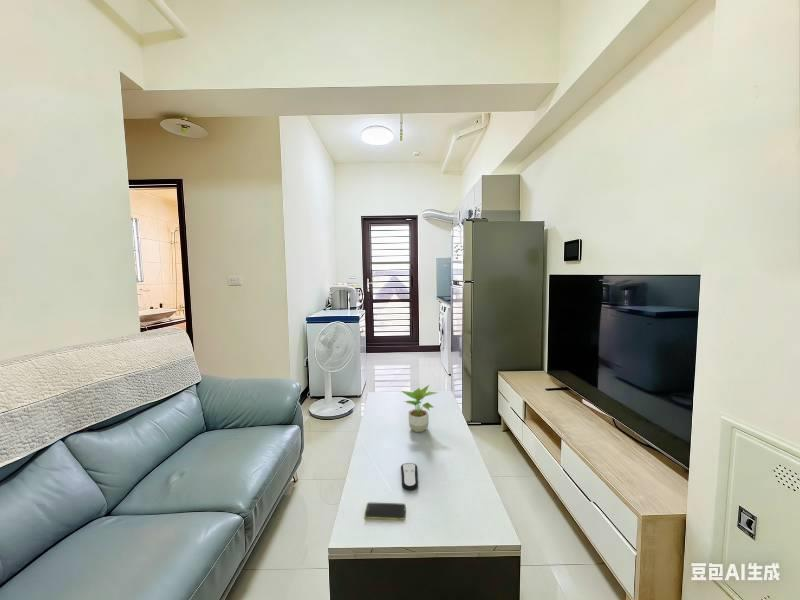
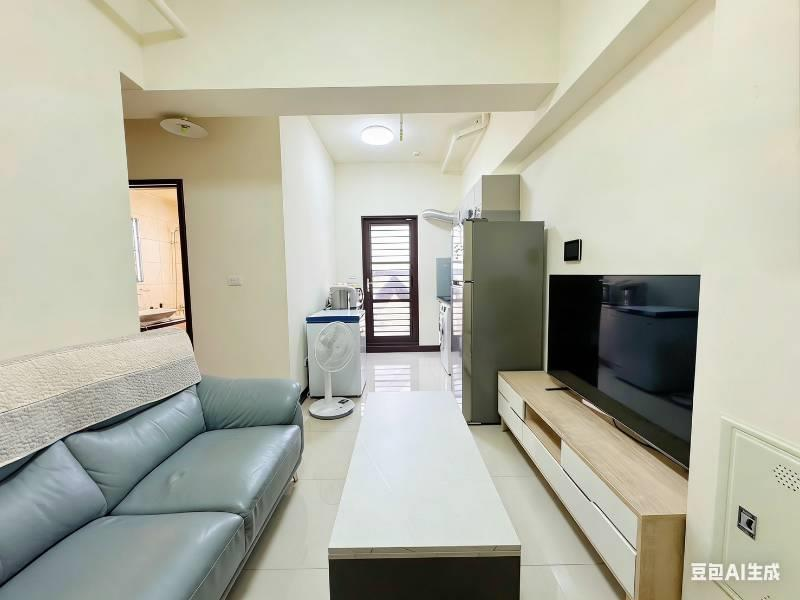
- smartphone [364,502,407,521]
- remote control [400,462,419,491]
- potted plant [400,383,438,433]
